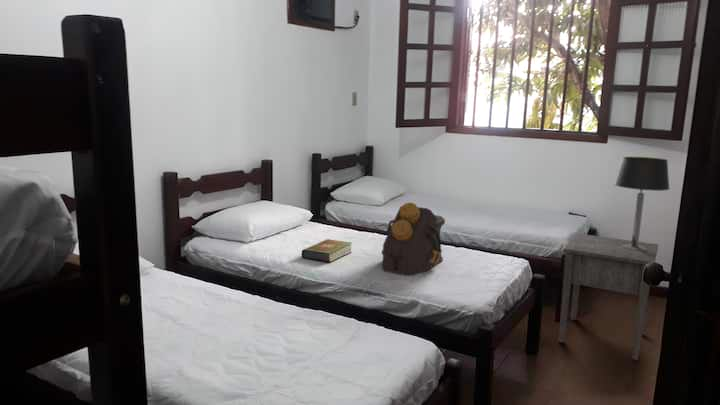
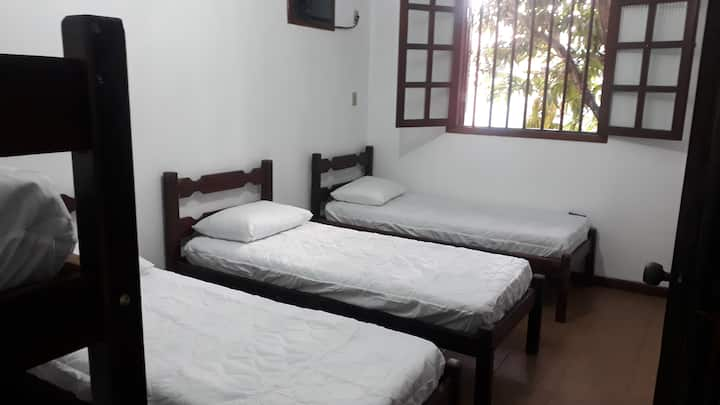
- table lamp [614,156,670,251]
- book [301,238,353,263]
- backpack [380,202,446,277]
- nightstand [557,232,659,361]
